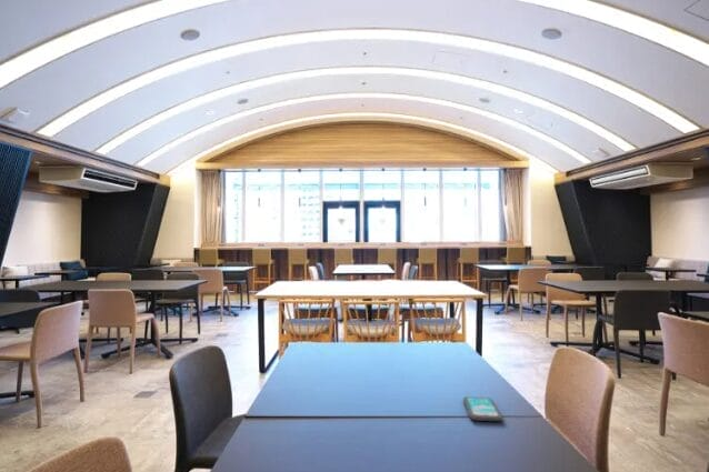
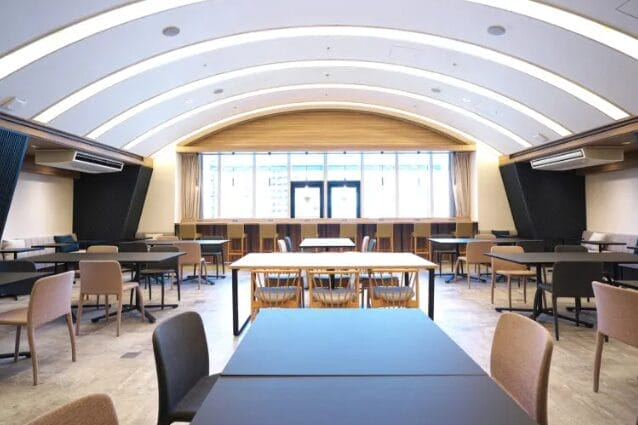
- smartphone [462,395,503,422]
